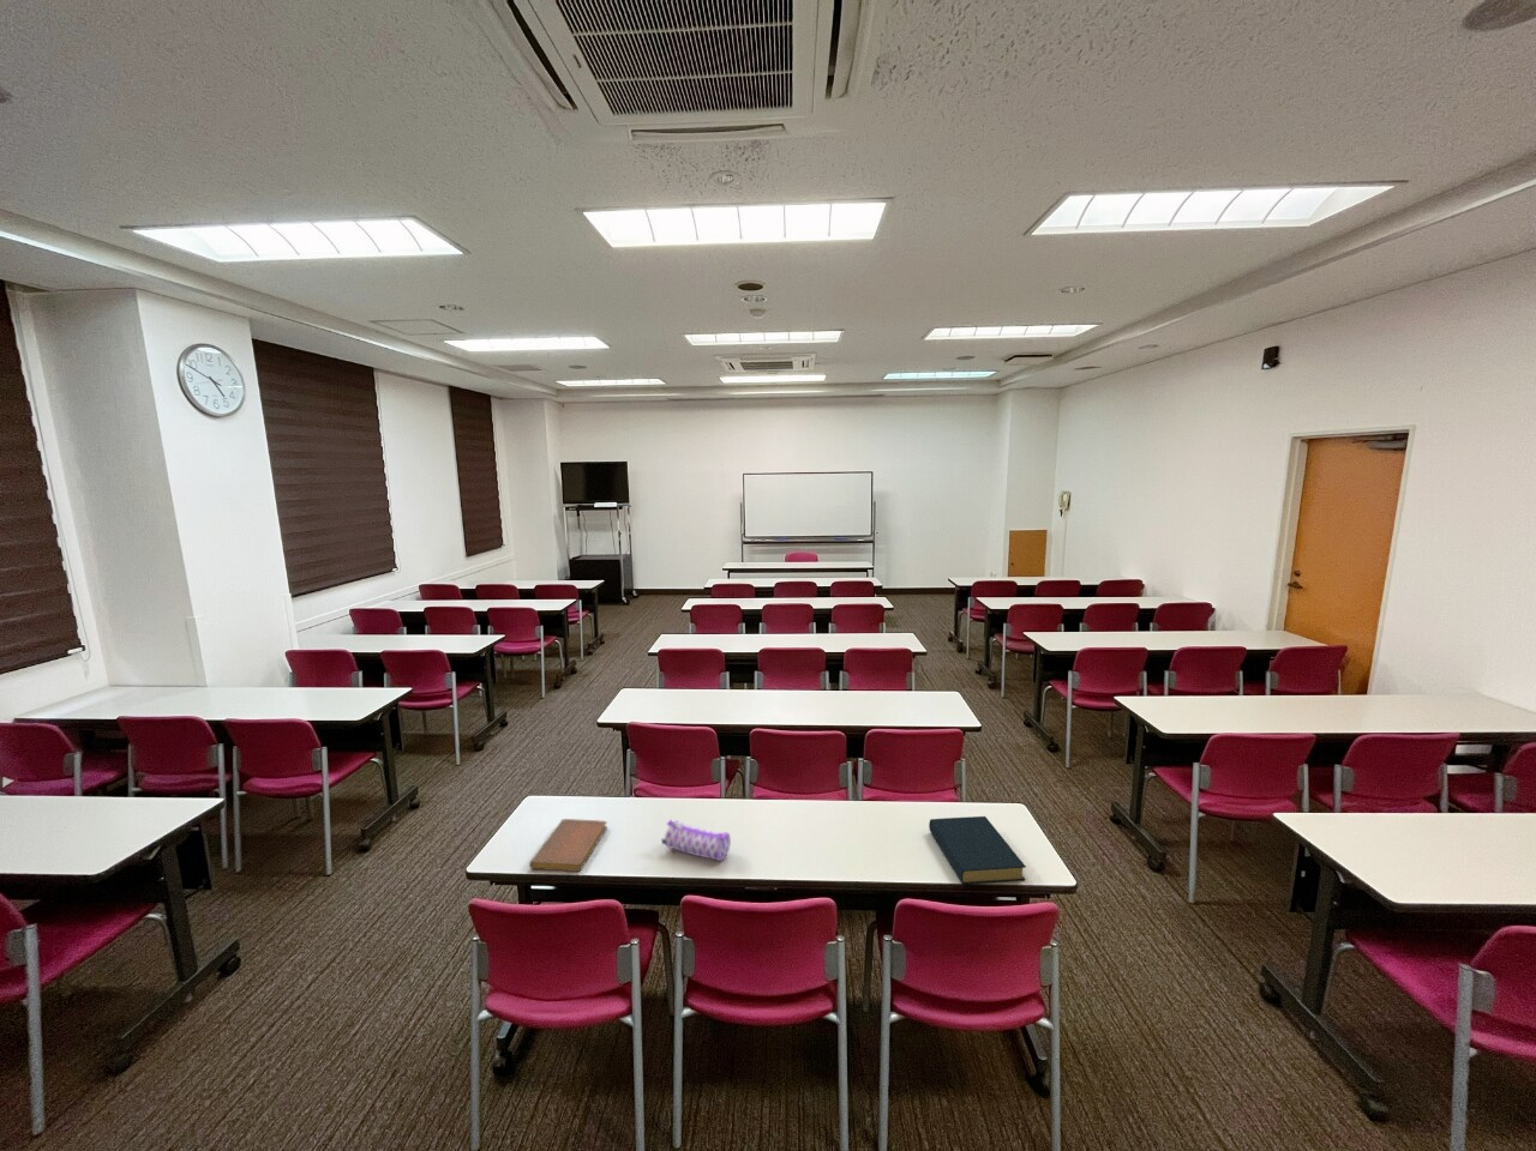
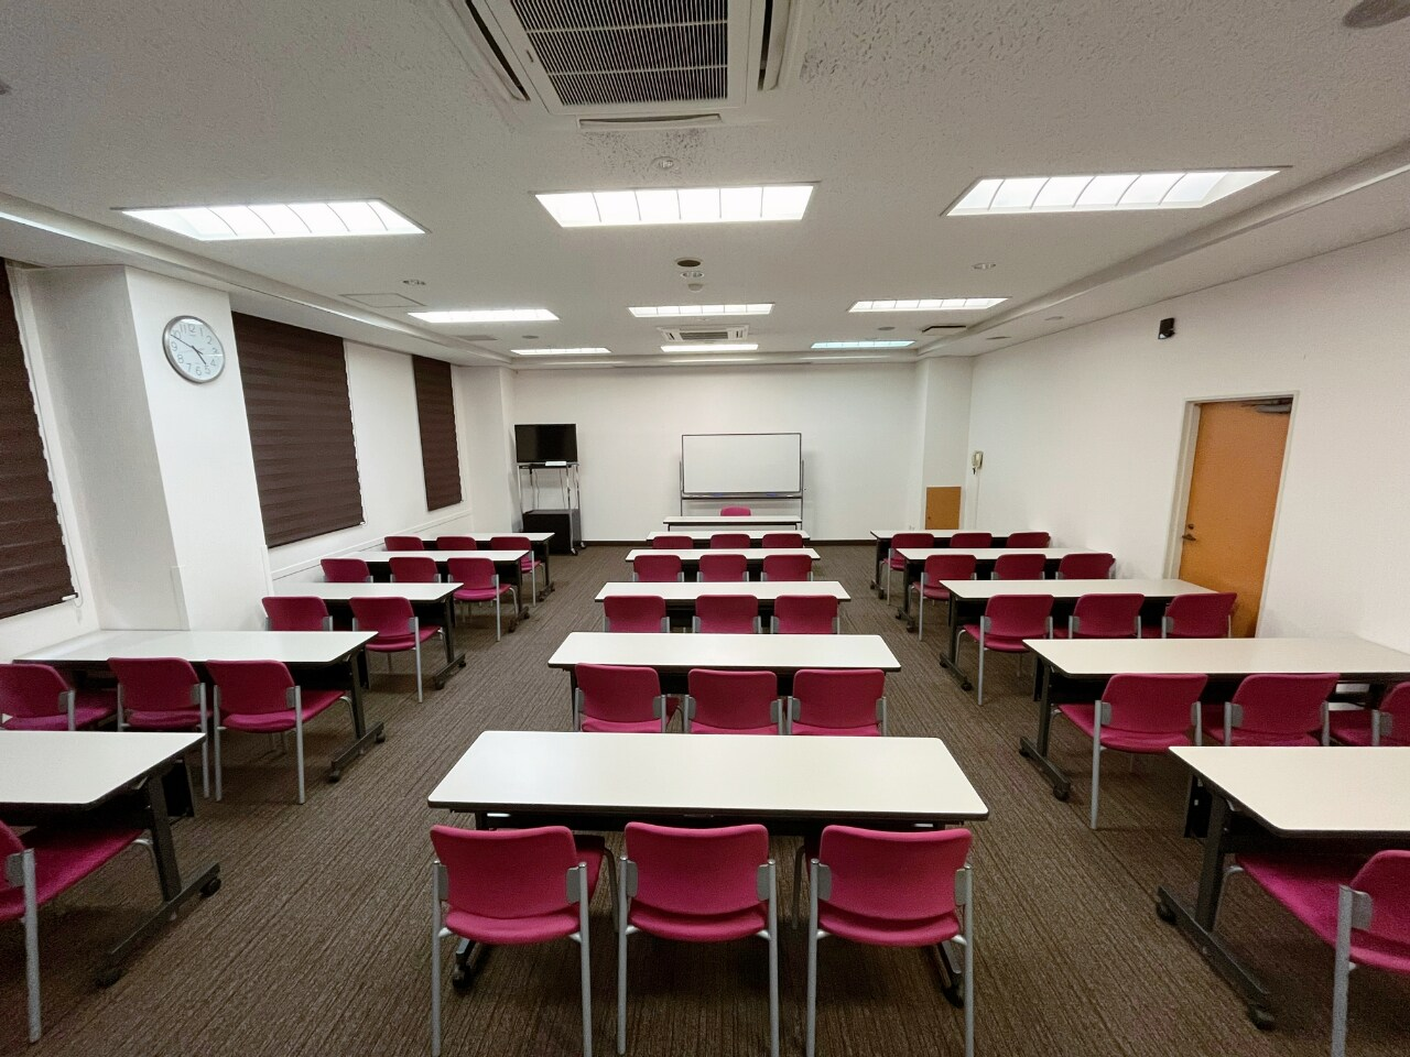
- hardback book [928,815,1027,885]
- pencil case [662,817,732,862]
- notebook [529,817,608,873]
